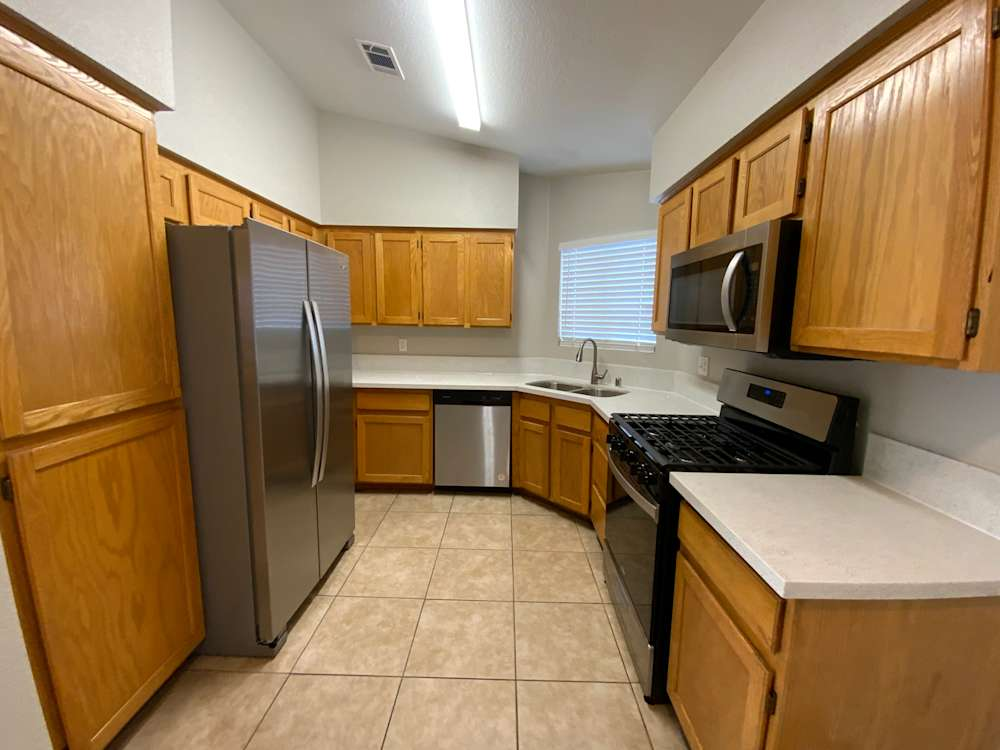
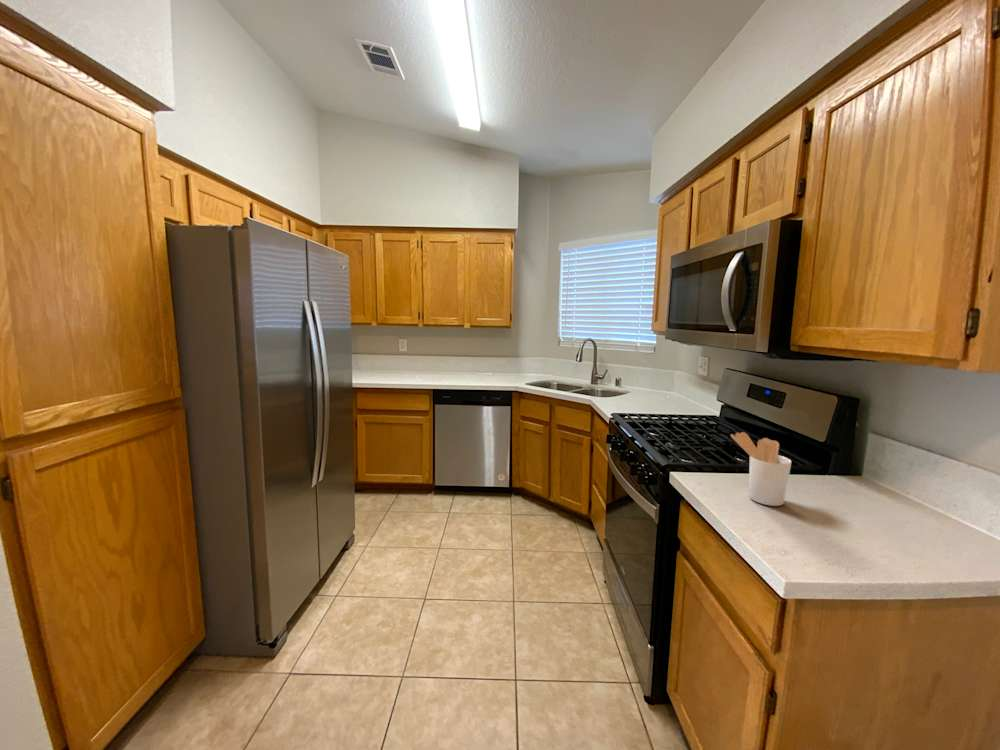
+ utensil holder [730,431,792,507]
